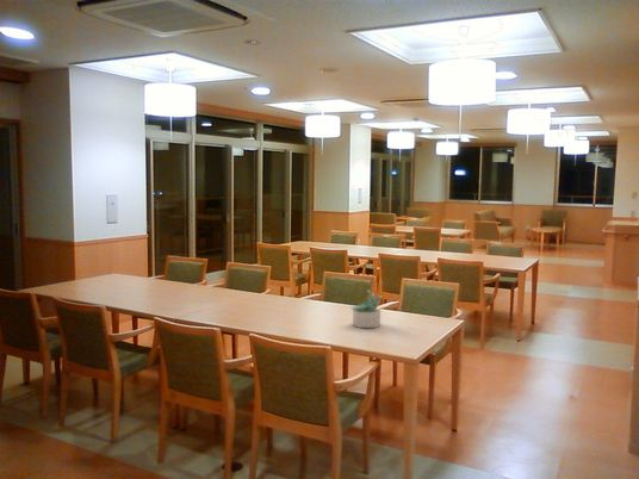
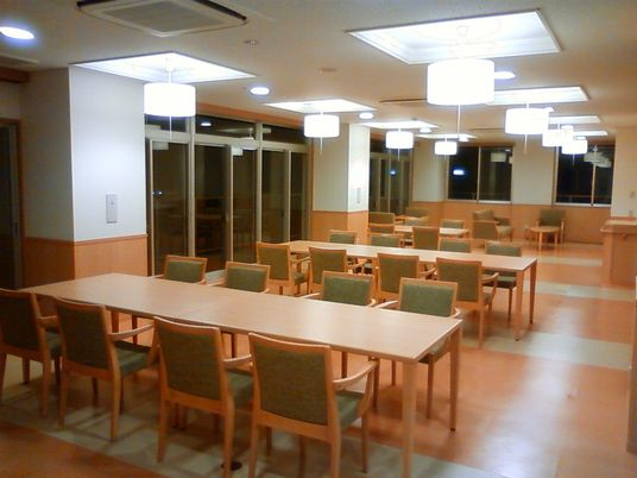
- succulent plant [349,288,383,329]
